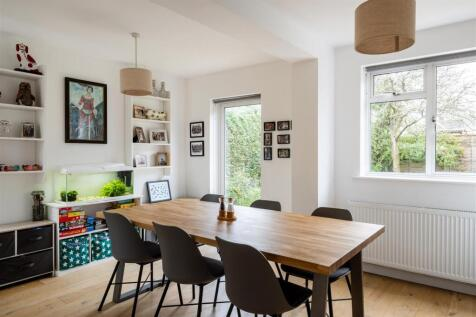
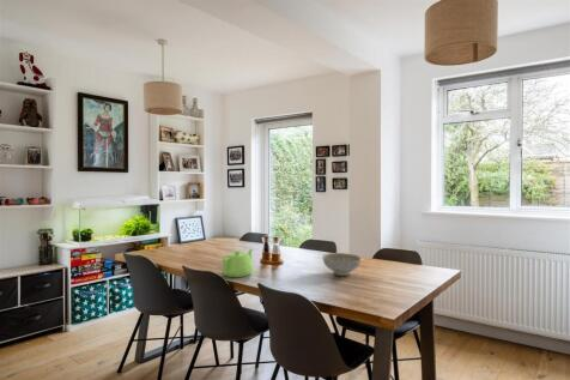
+ teapot [222,248,254,278]
+ decorative bowl [321,252,363,277]
